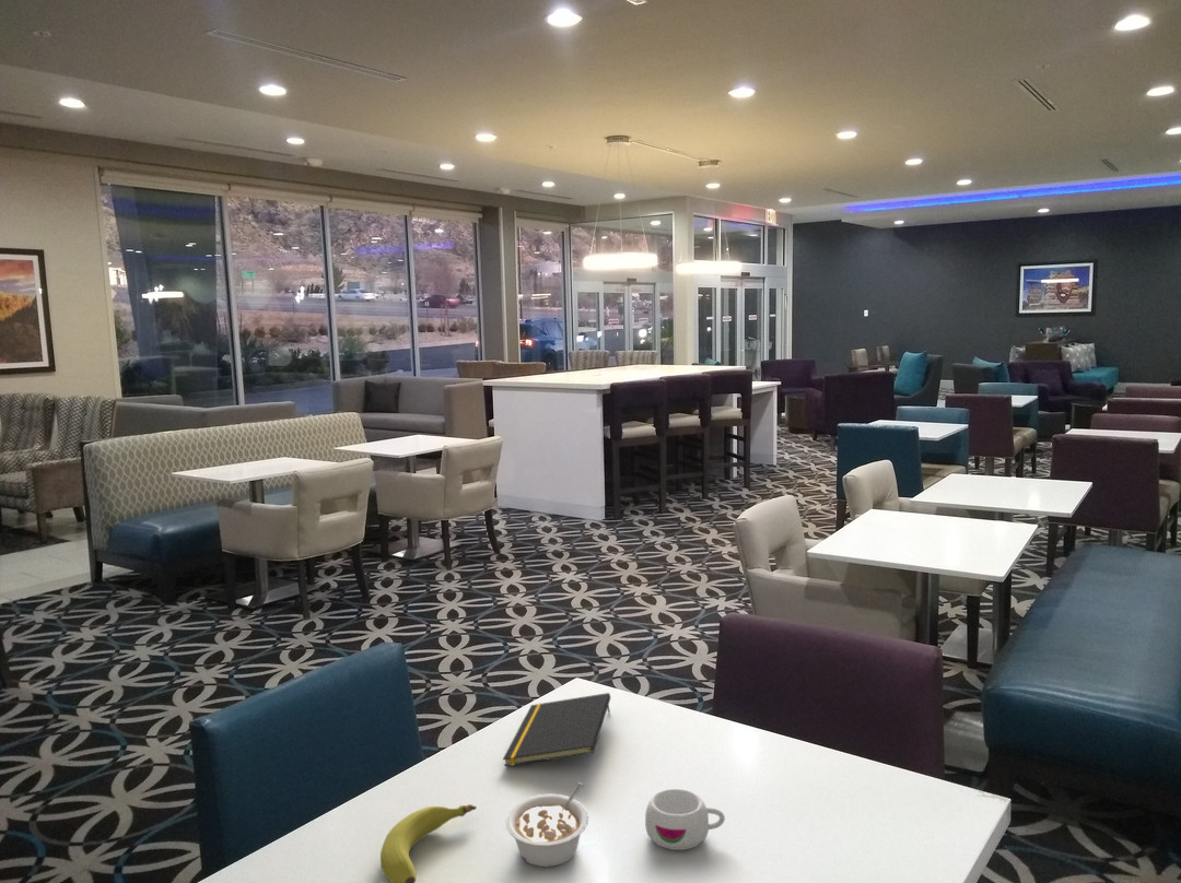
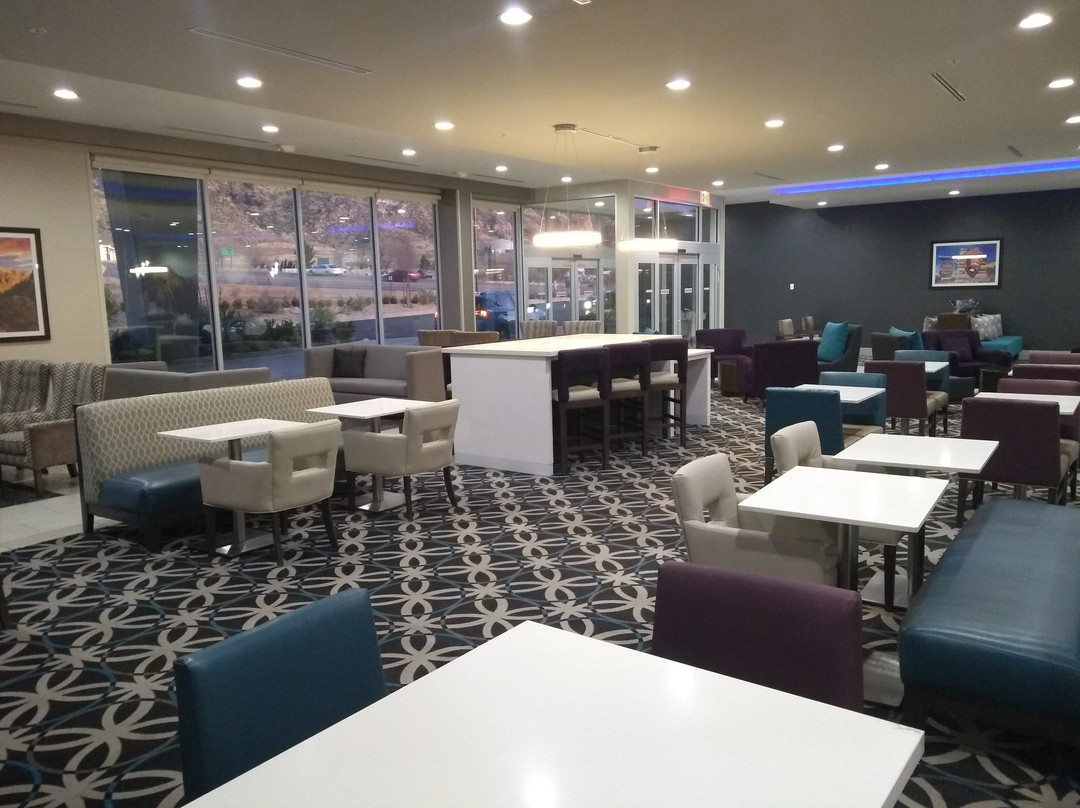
- mug [644,788,726,851]
- fruit [379,803,478,883]
- notepad [502,692,611,767]
- legume [505,781,589,868]
